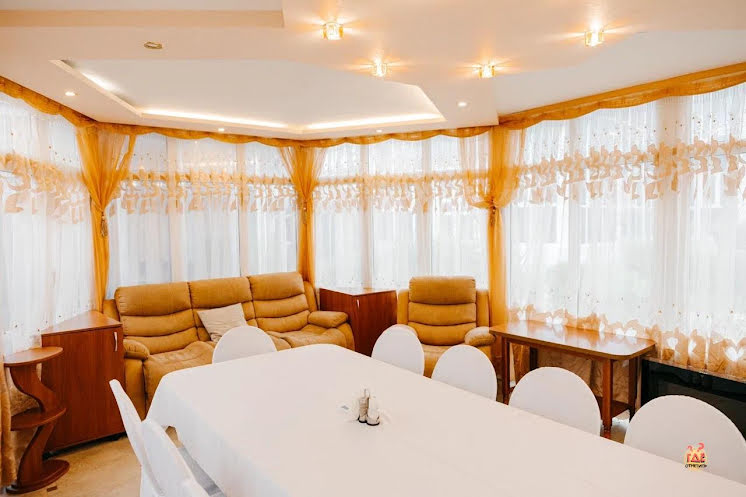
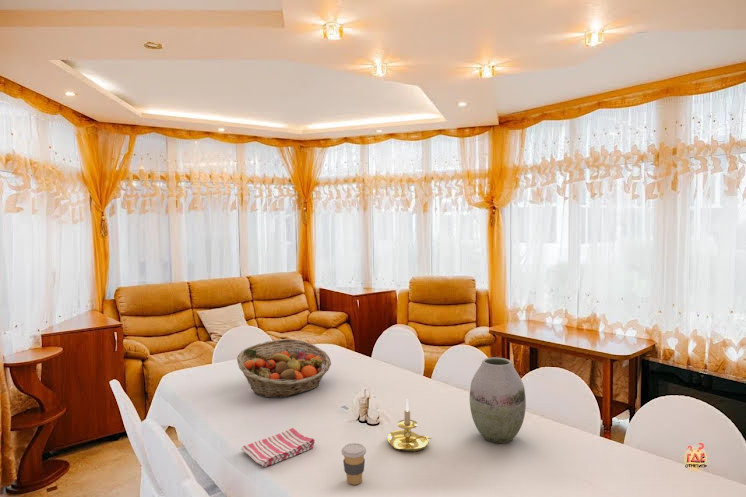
+ coffee cup [340,442,367,486]
+ fruit basket [236,338,332,399]
+ vase [469,356,527,444]
+ dish towel [240,427,316,468]
+ candle holder [386,399,433,453]
